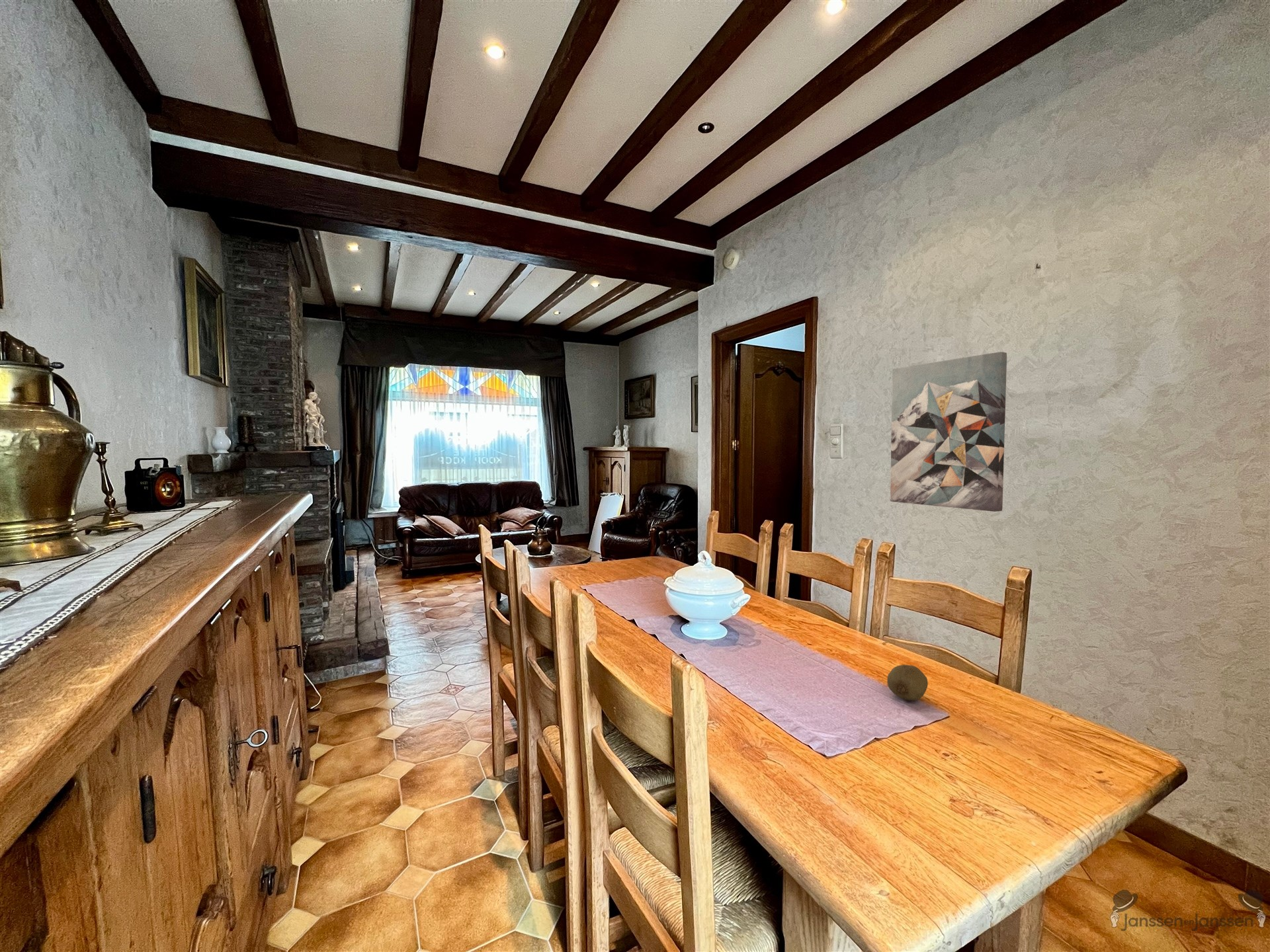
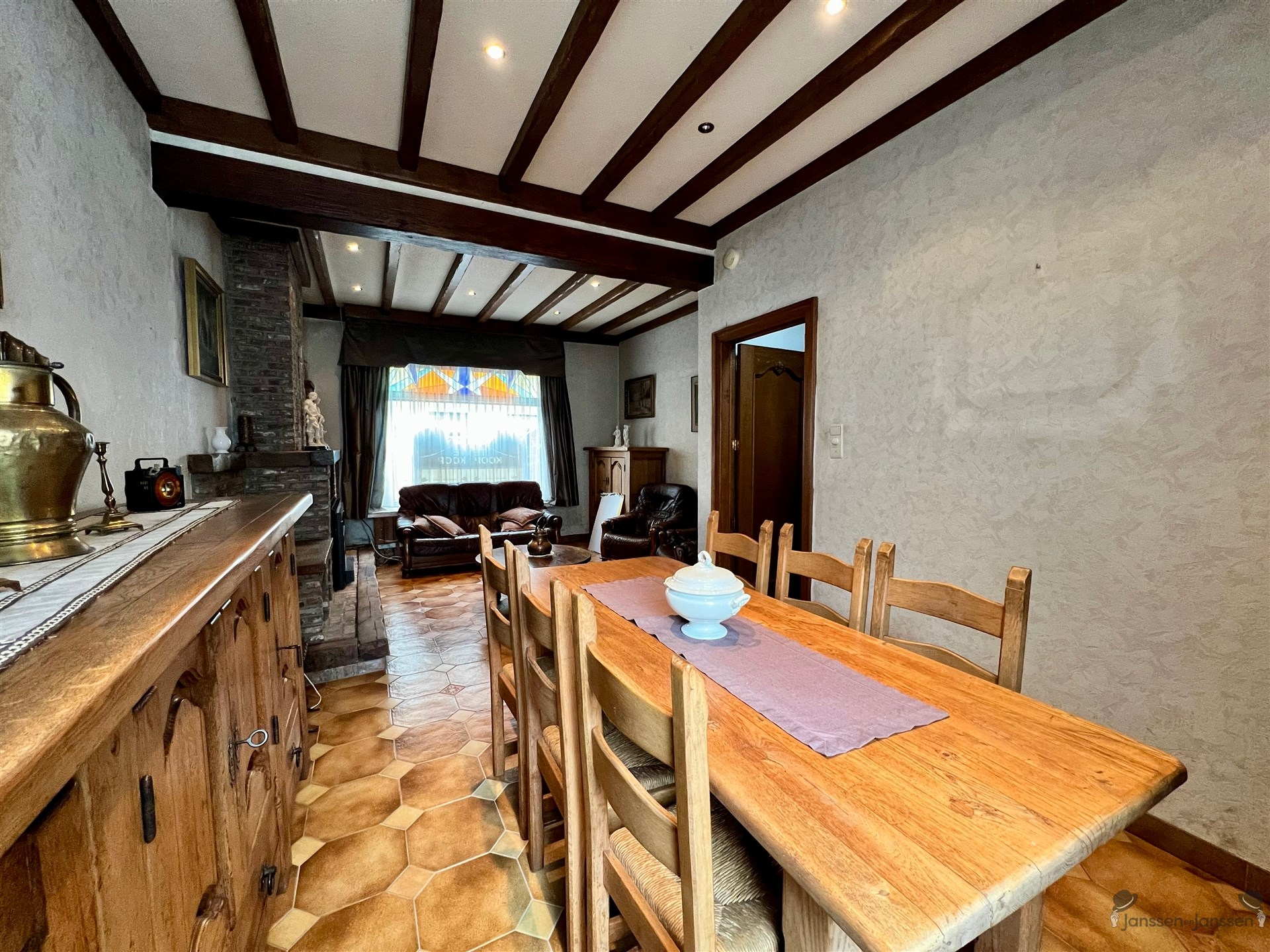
- fruit [886,664,929,701]
- wall art [890,351,1007,512]
